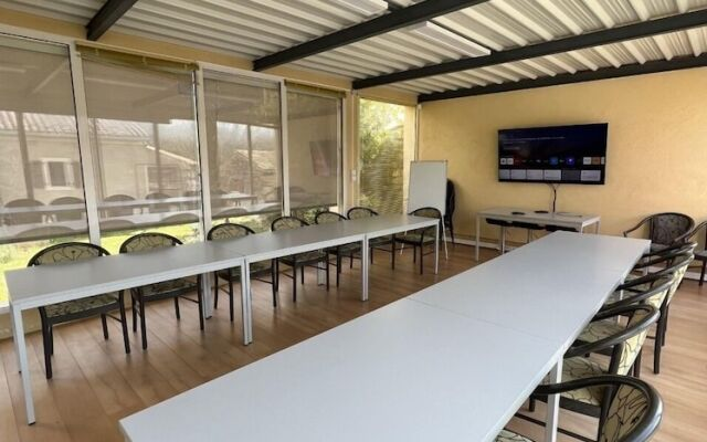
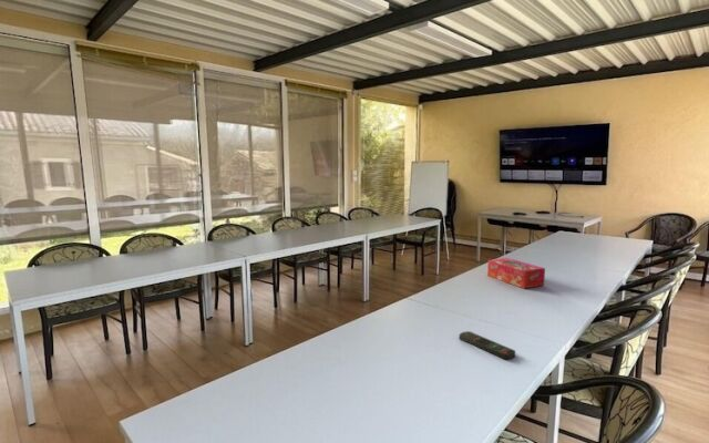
+ tissue box [486,257,546,290]
+ remote control [459,330,516,360]
